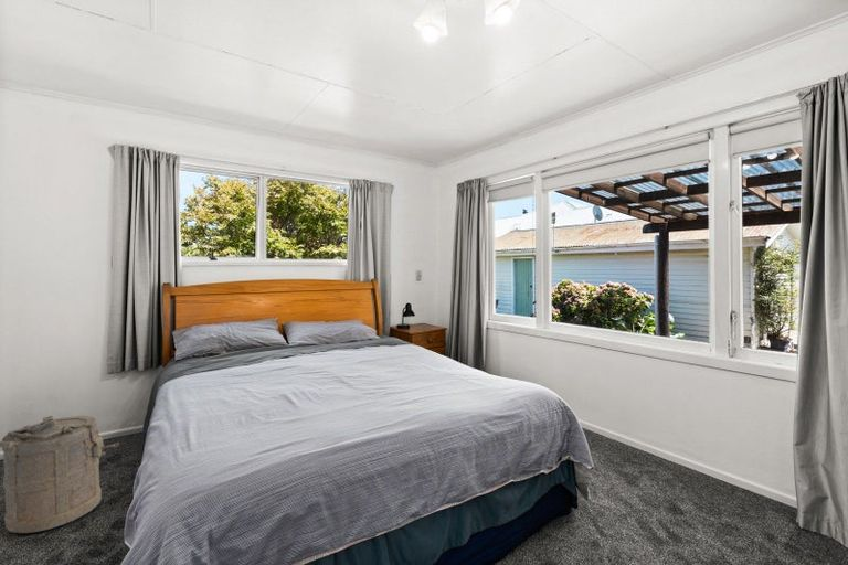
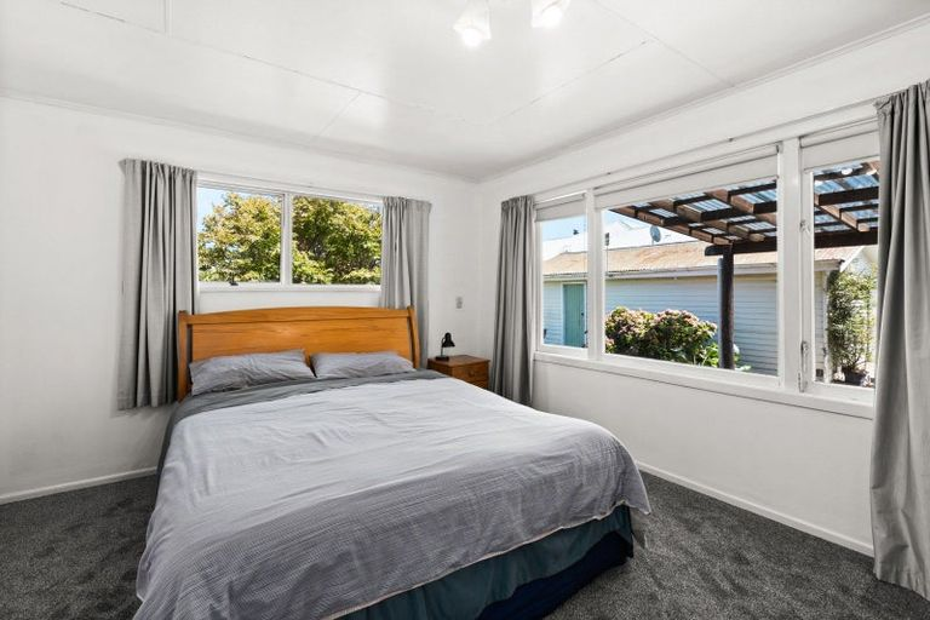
- laundry hamper [0,415,120,534]
